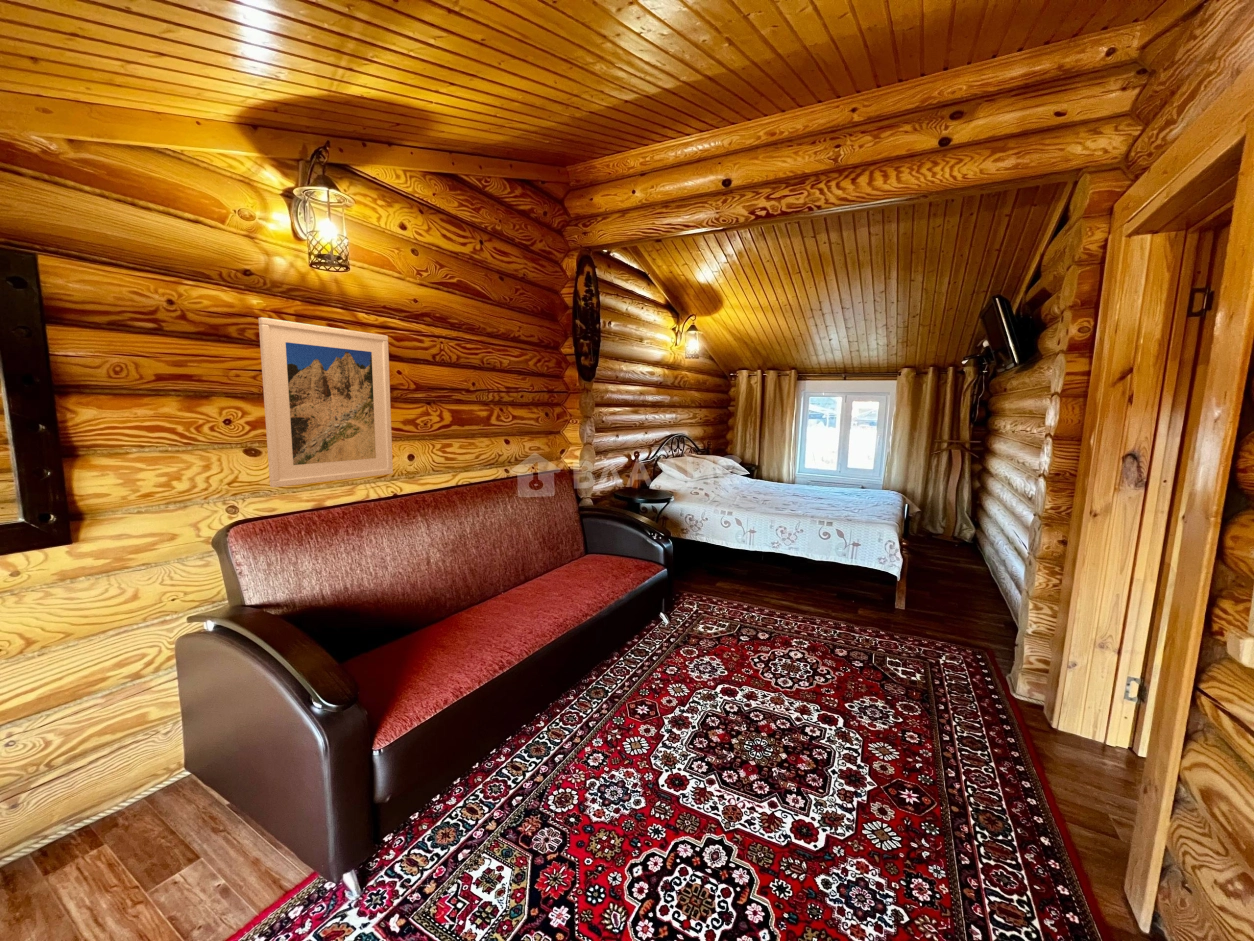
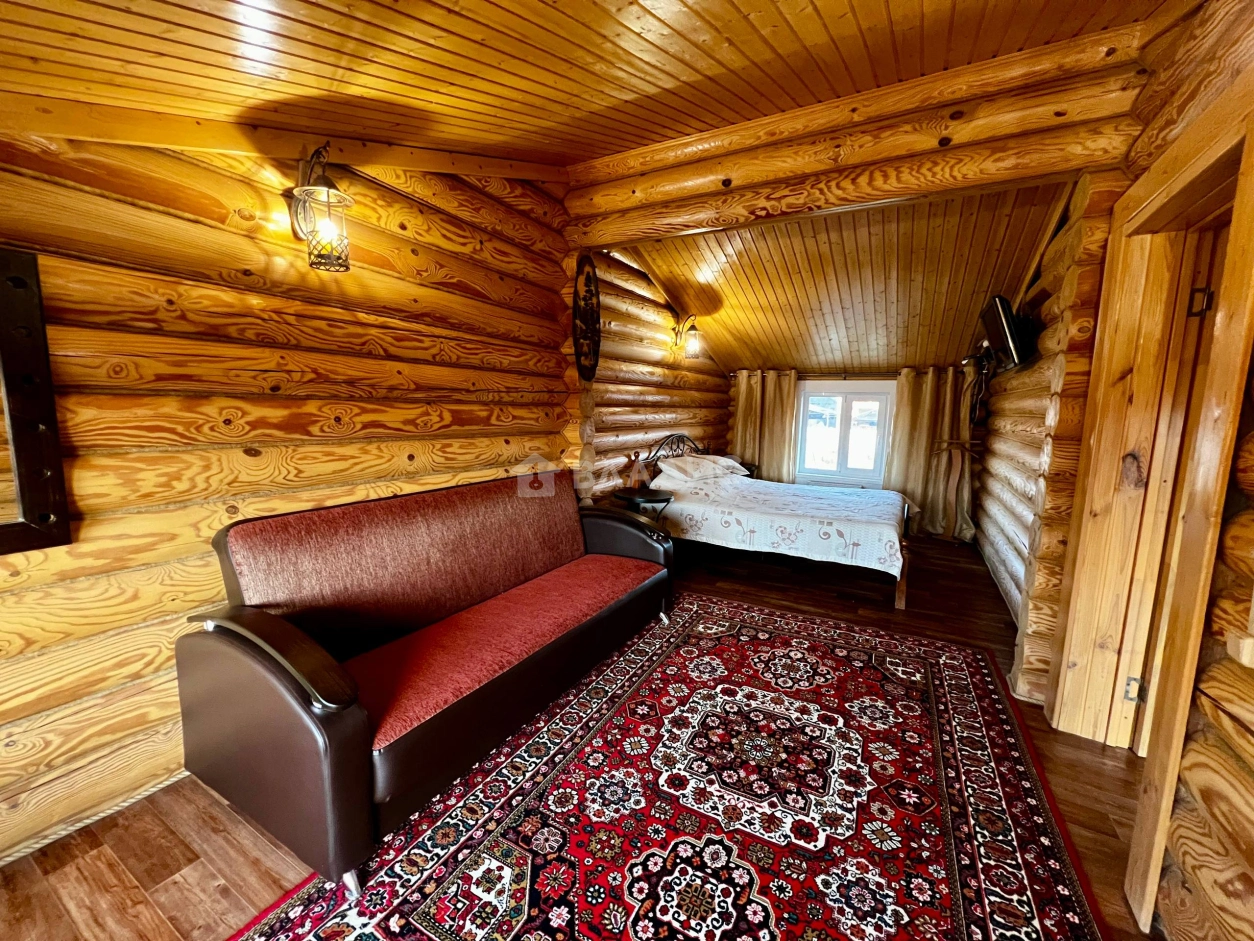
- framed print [257,317,394,488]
